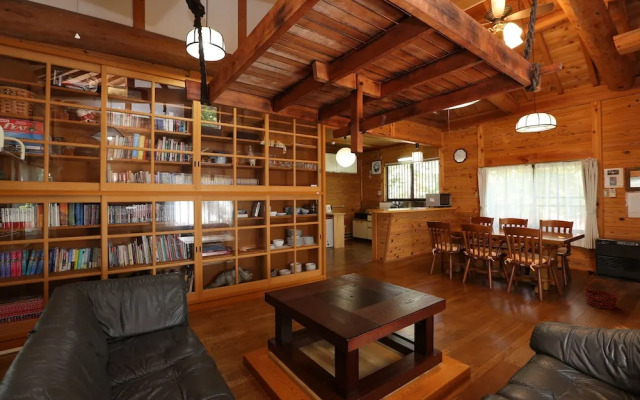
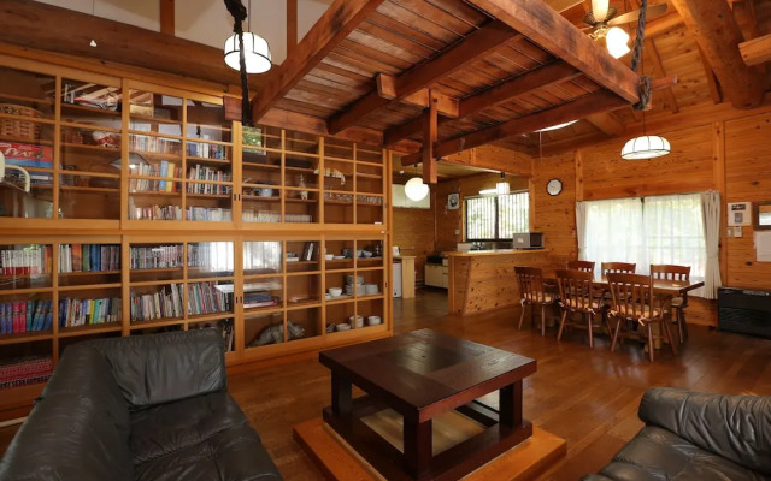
- basket [583,278,619,310]
